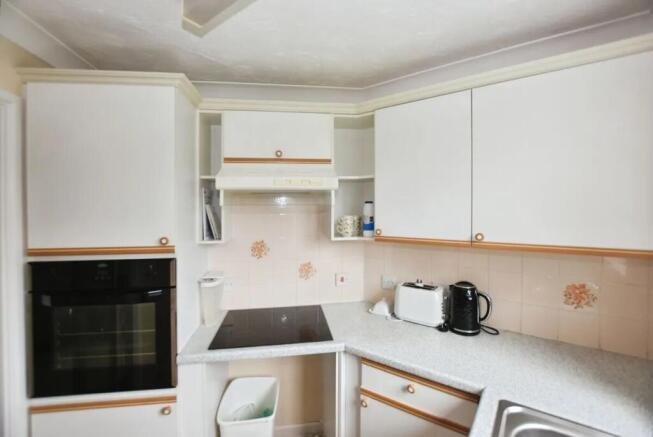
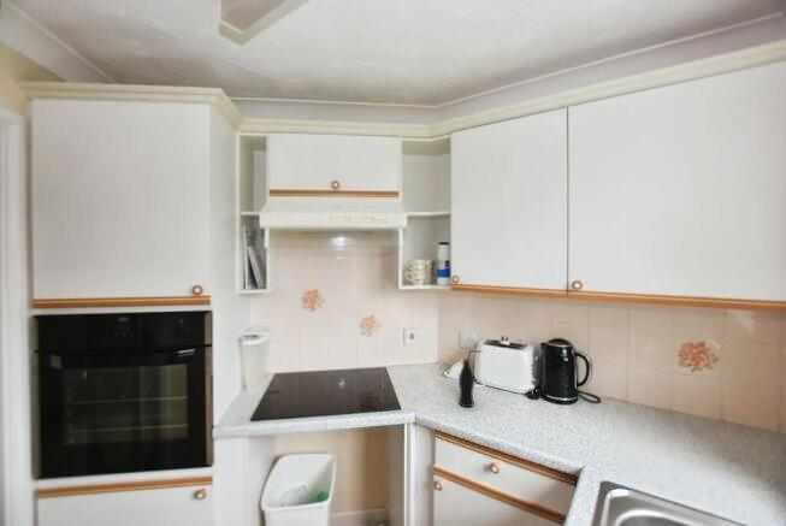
+ bottle [457,349,483,408]
